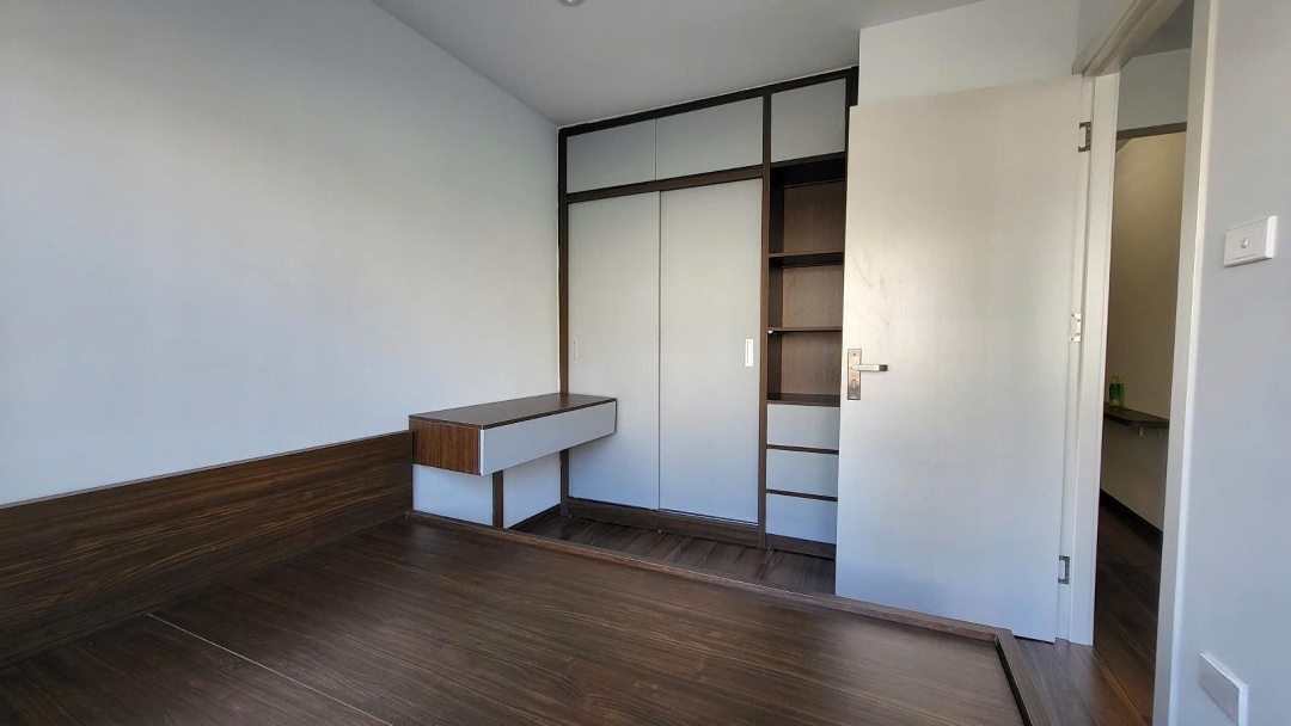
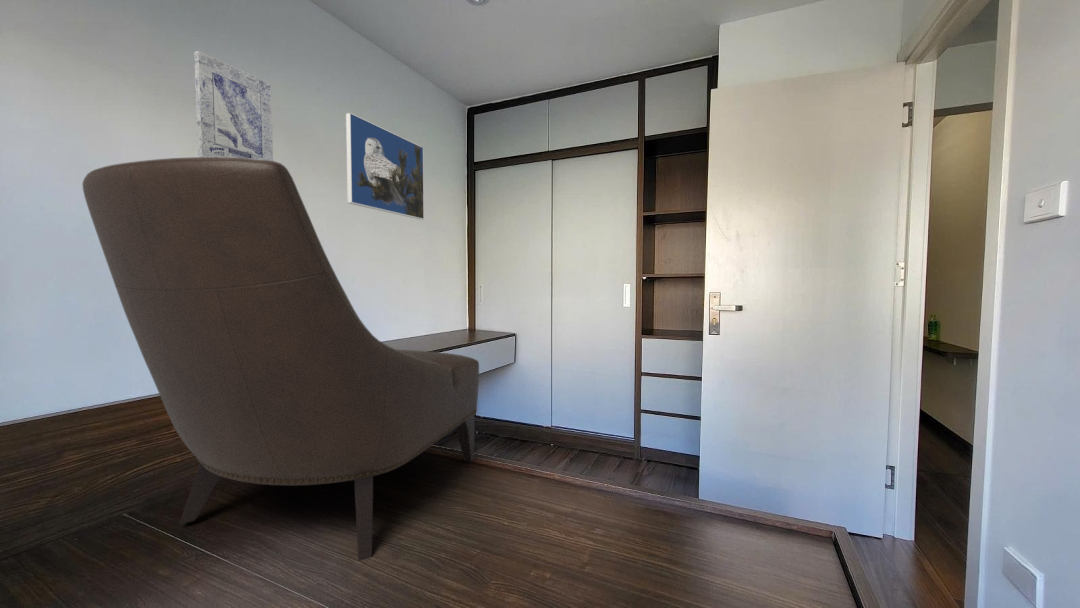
+ chair [81,156,480,562]
+ wall art [193,50,274,161]
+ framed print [345,112,425,221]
